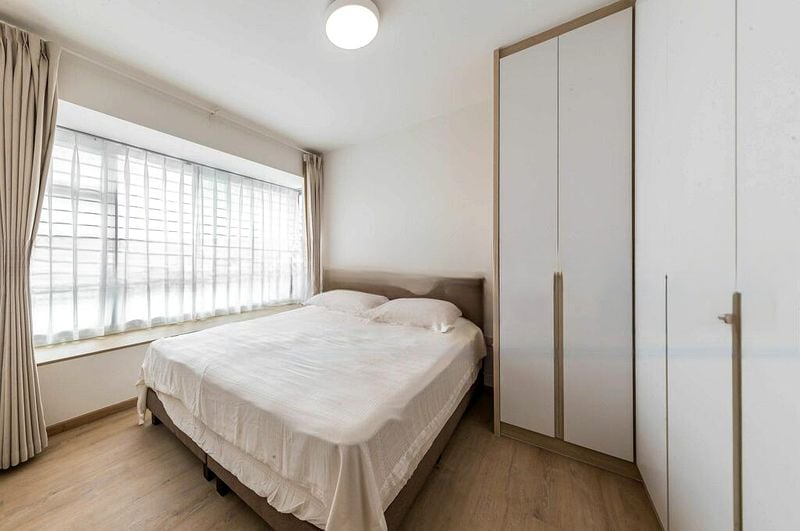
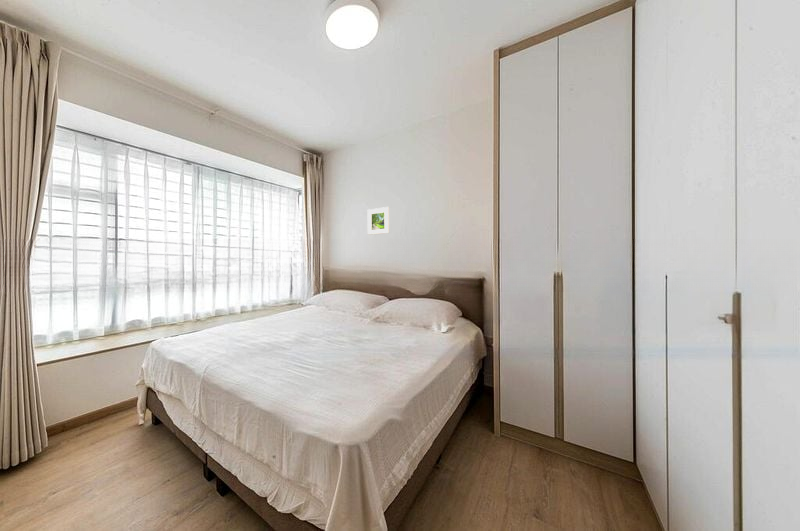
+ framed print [367,206,390,236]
